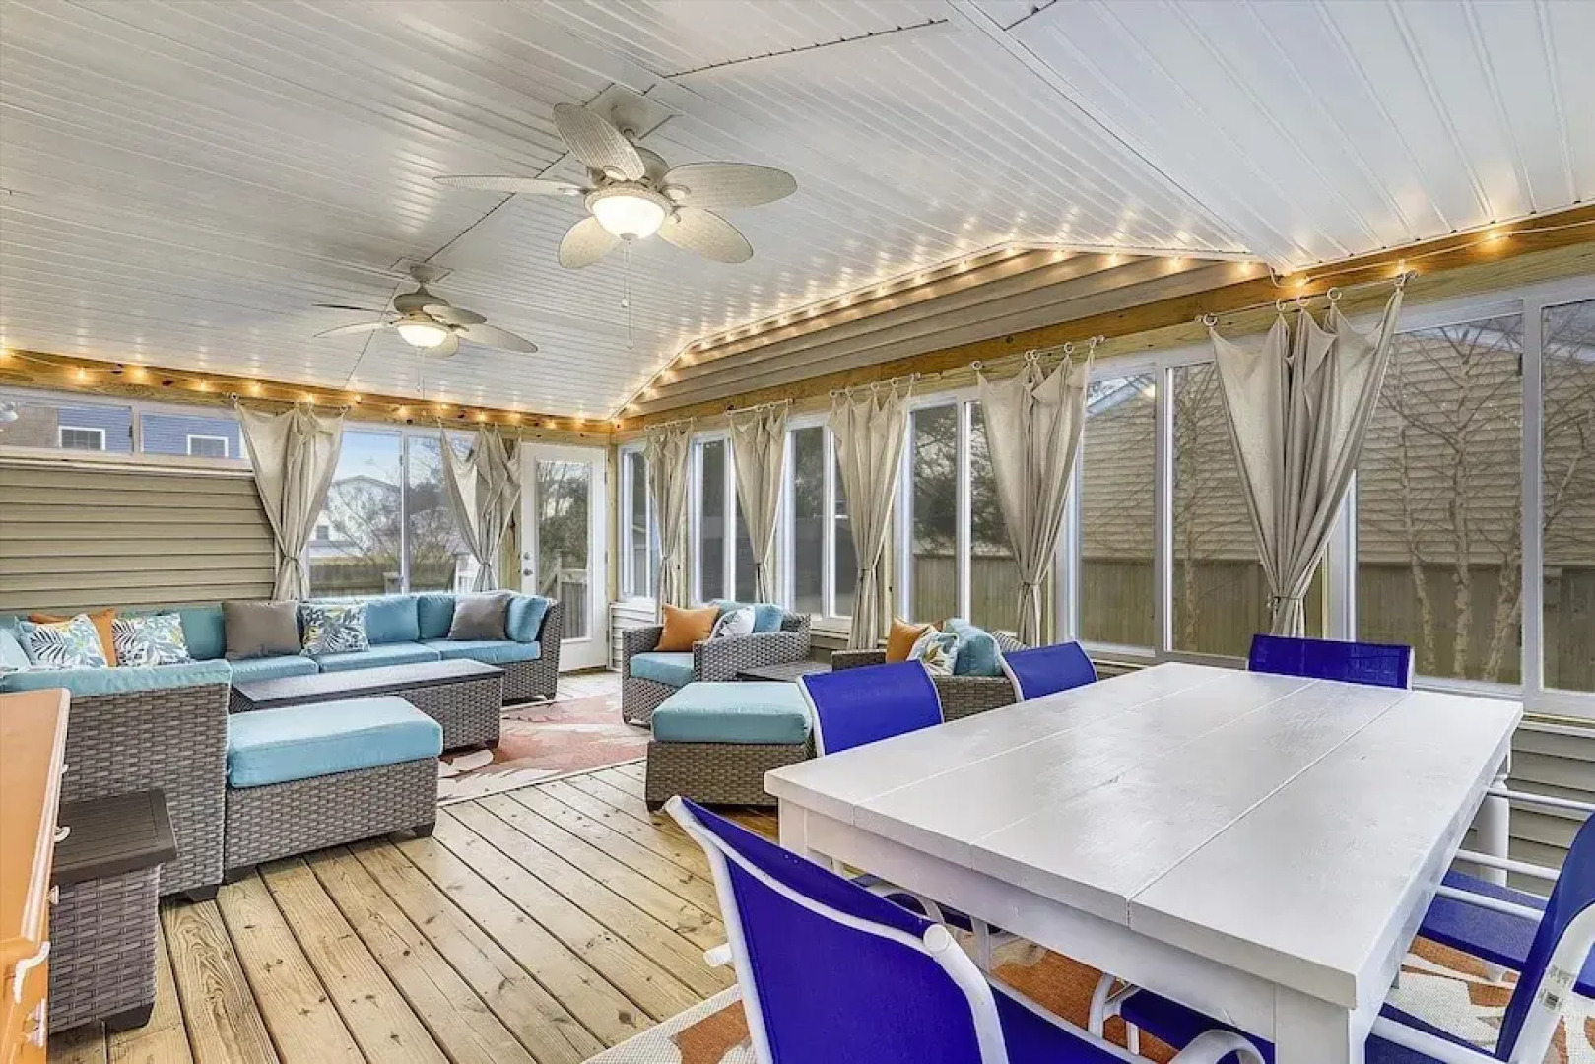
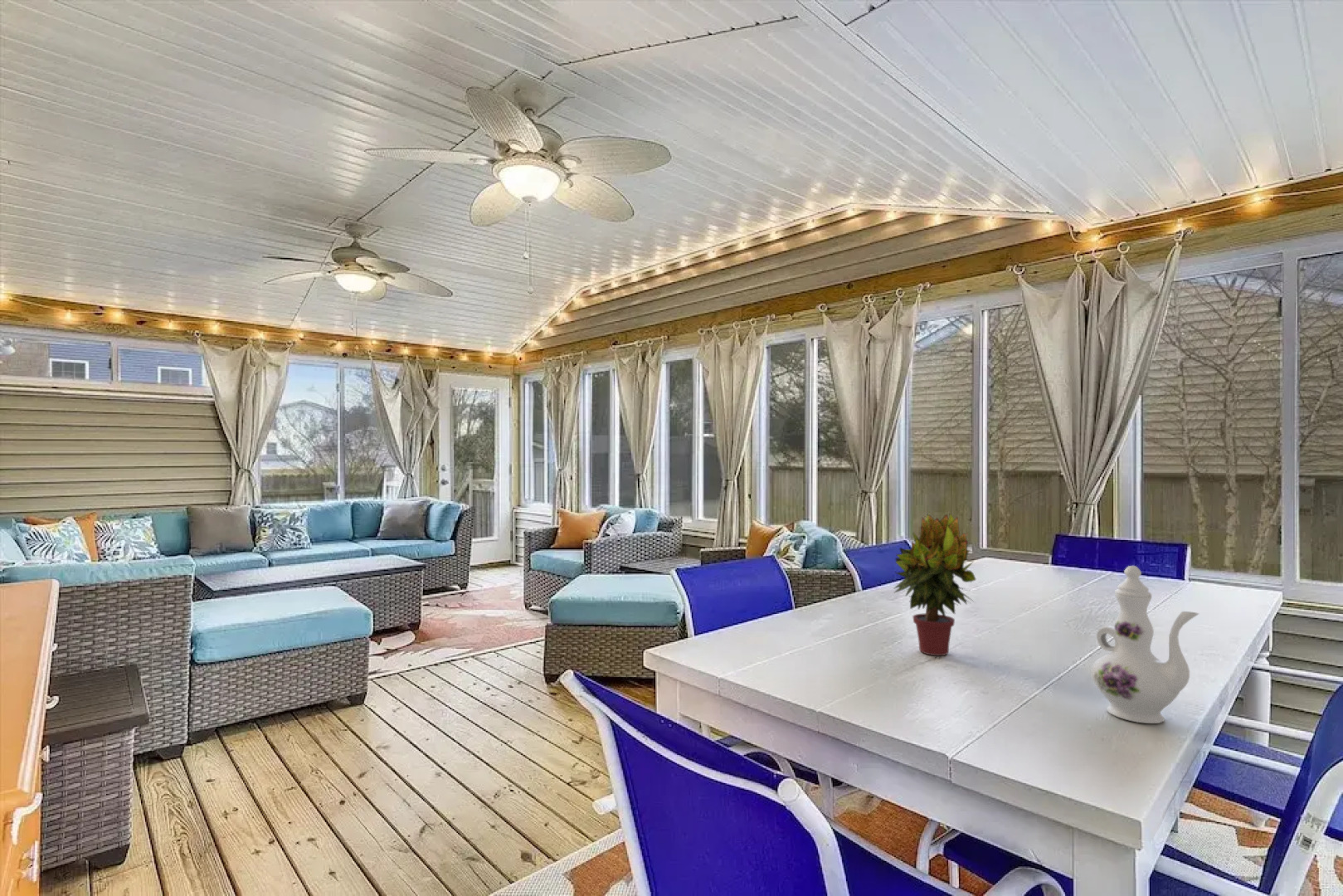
+ chinaware [1090,565,1200,724]
+ potted plant [893,512,976,656]
